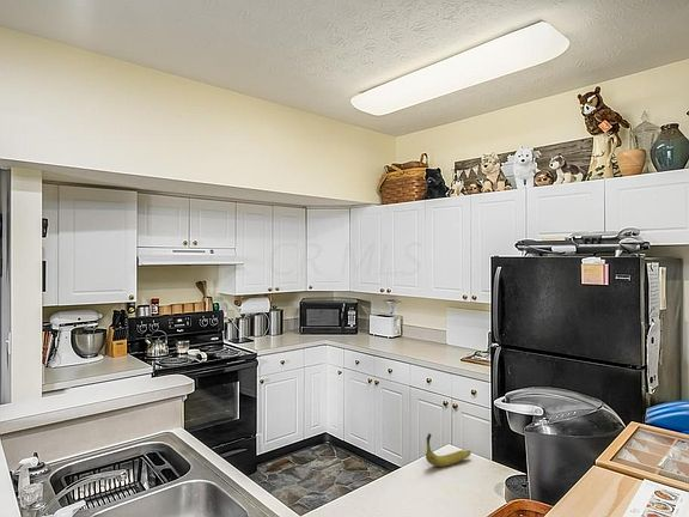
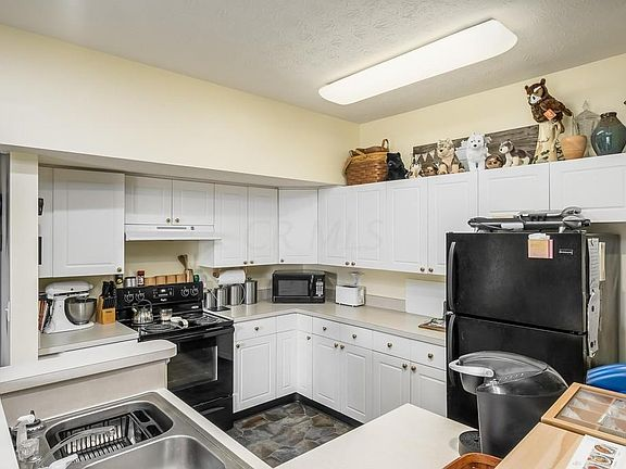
- banana [425,432,471,468]
